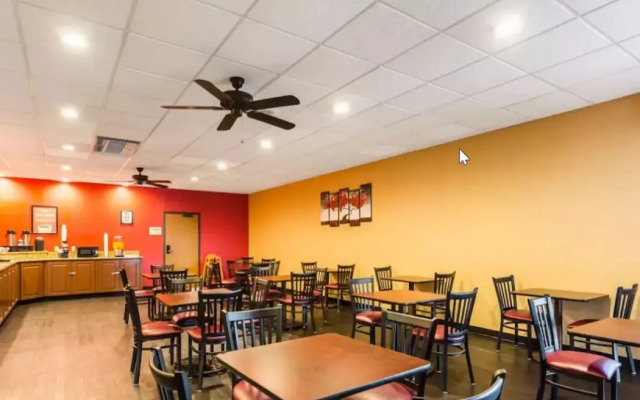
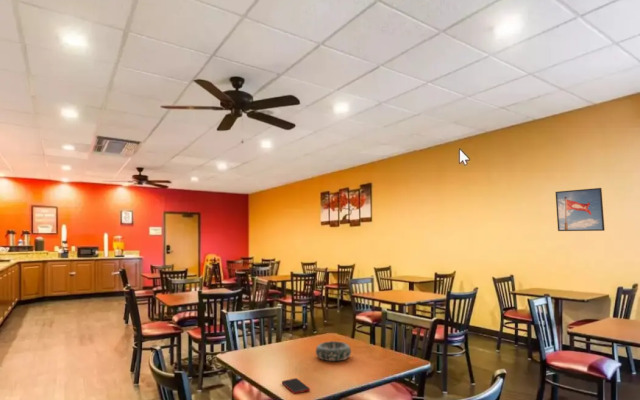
+ cell phone [281,377,311,395]
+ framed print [554,187,606,232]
+ decorative bowl [315,340,352,362]
